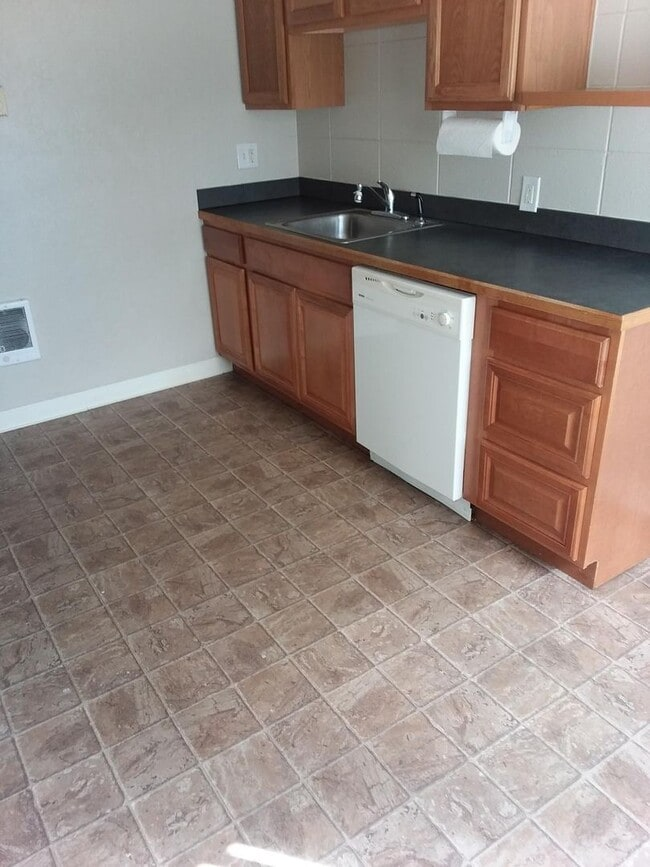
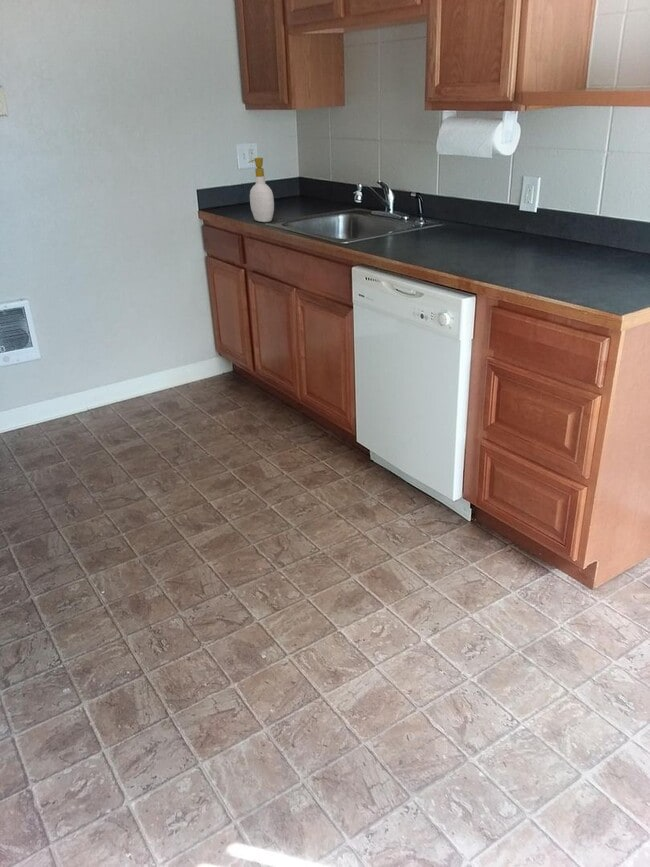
+ soap bottle [248,157,275,223]
